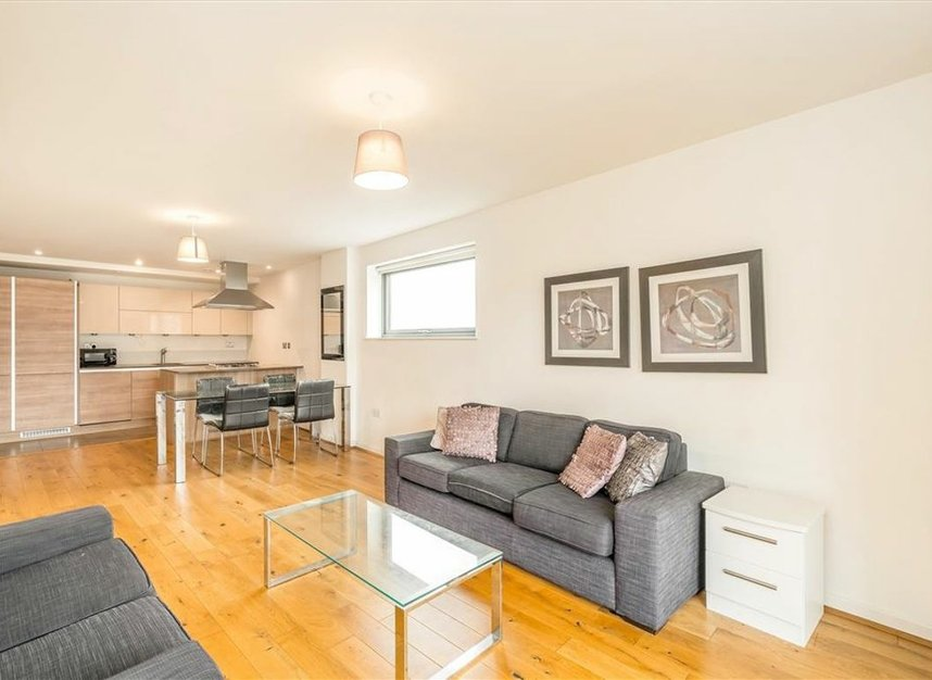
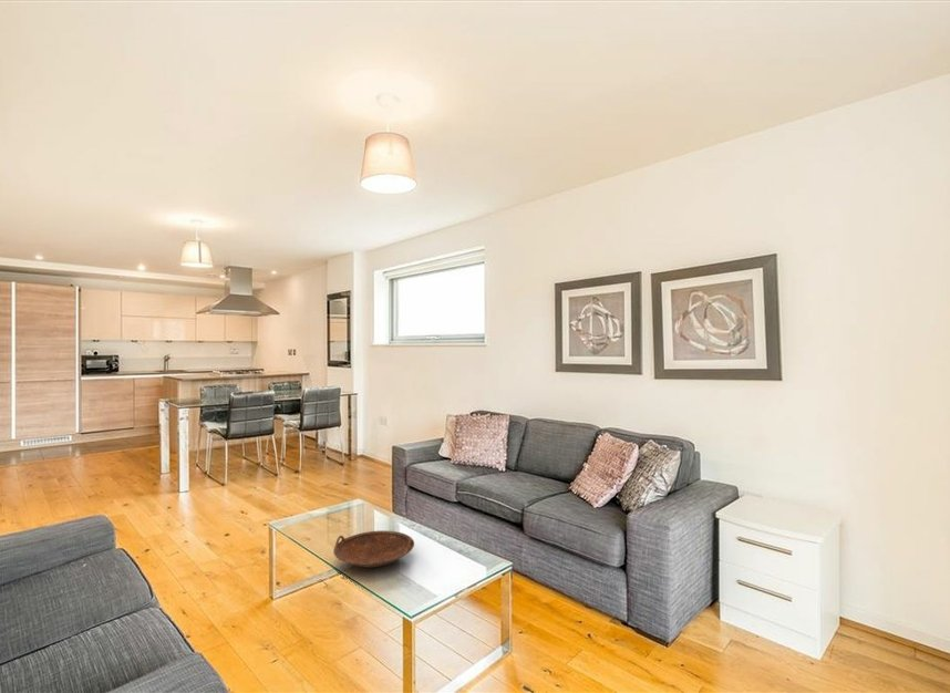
+ bowl [332,529,415,568]
